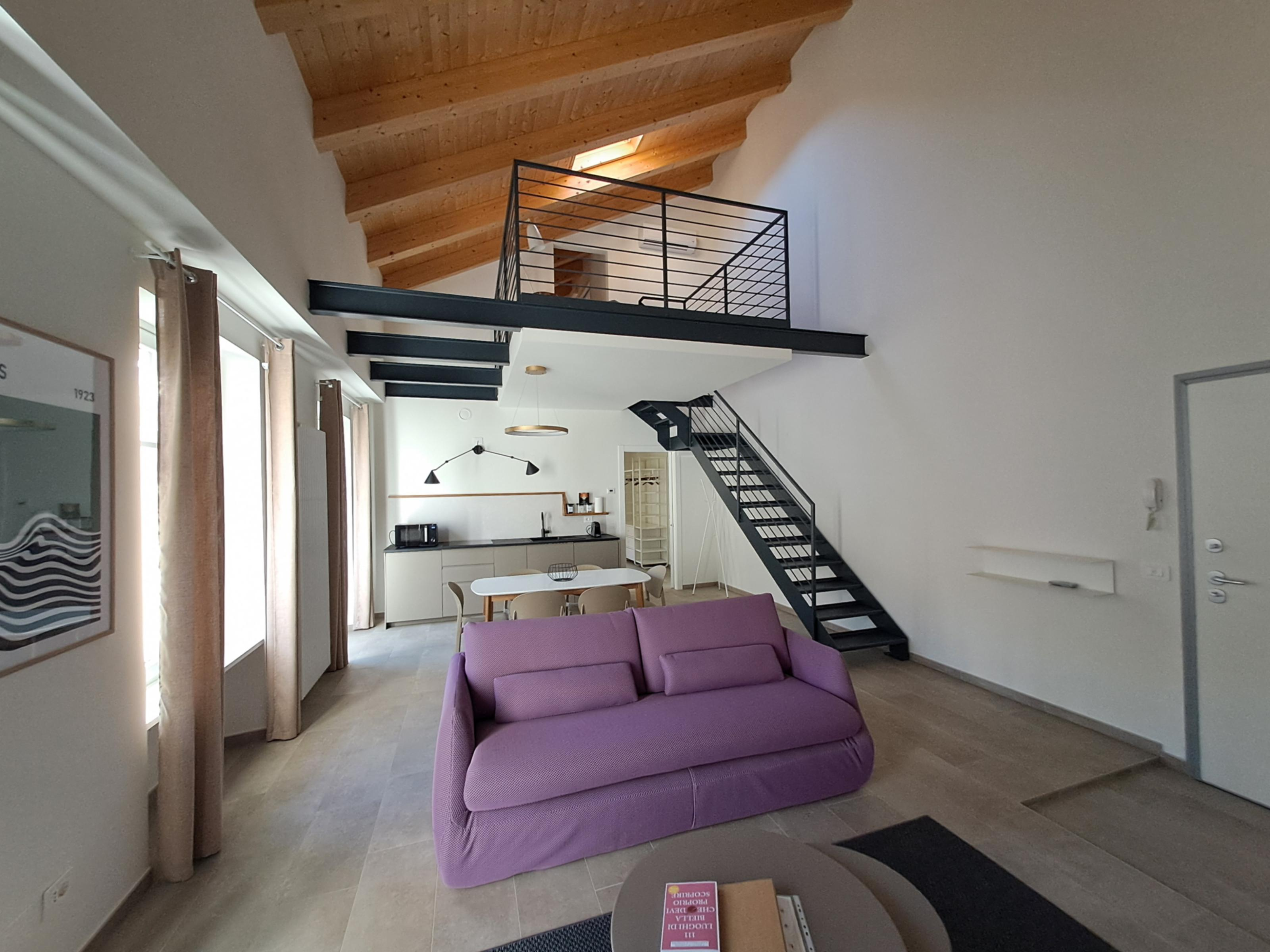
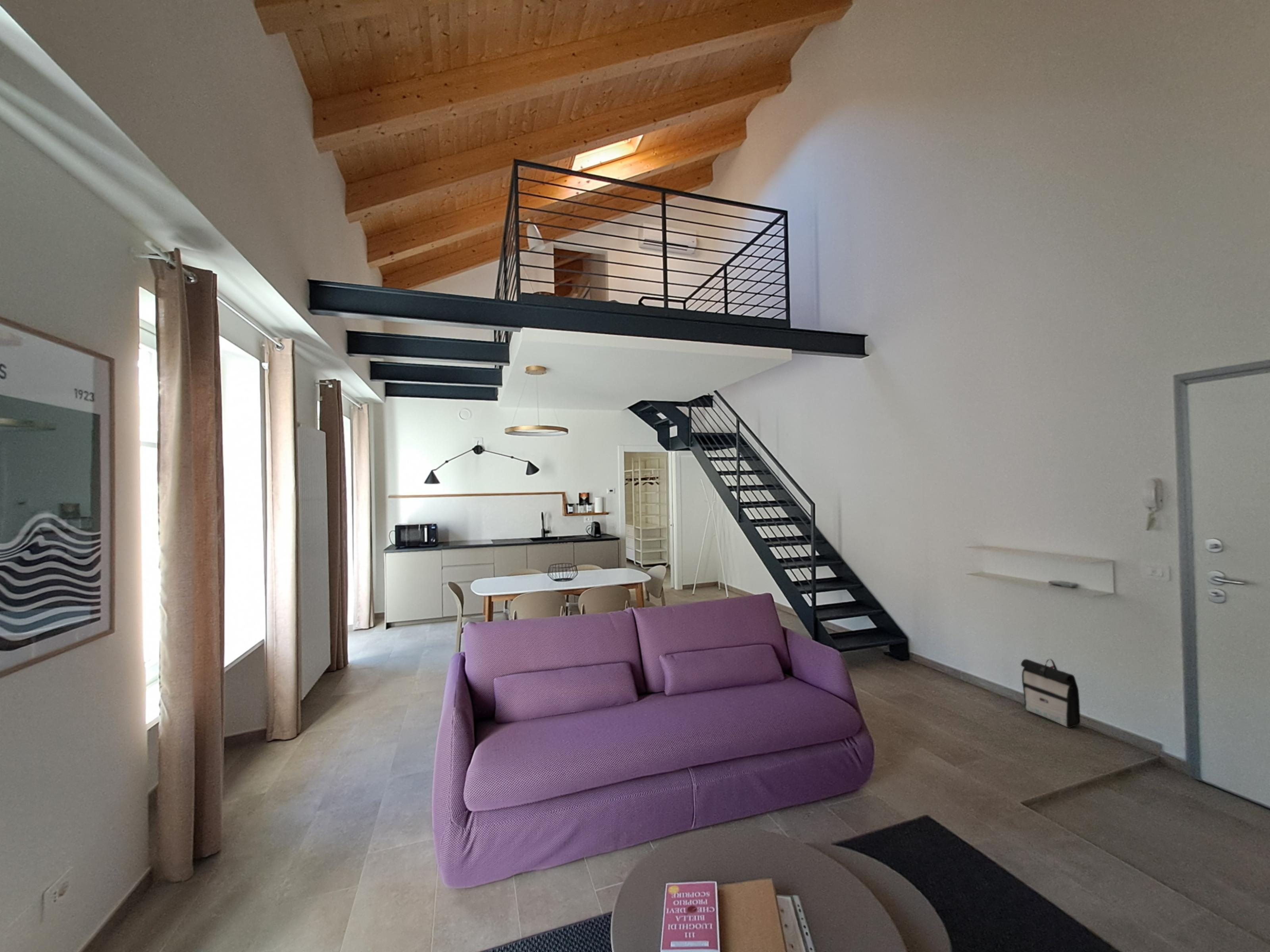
+ backpack [1020,659,1081,729]
